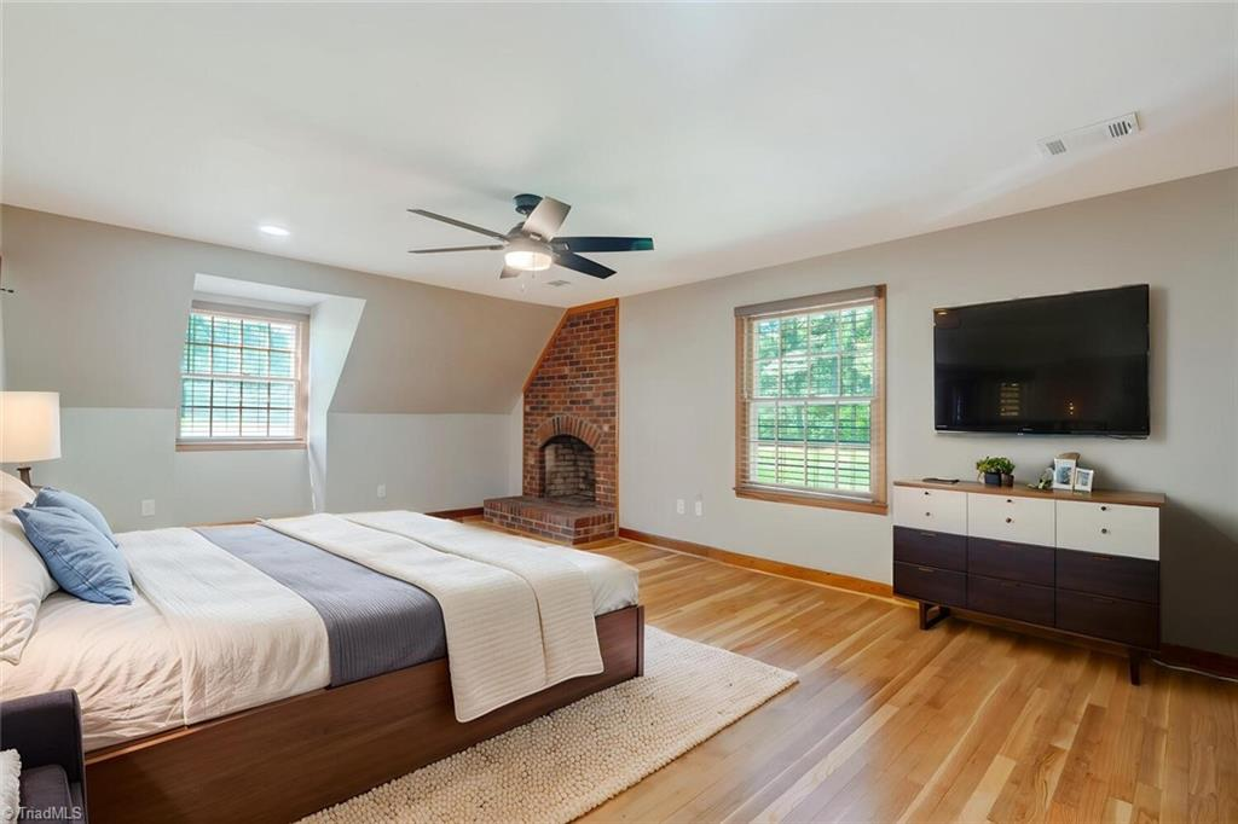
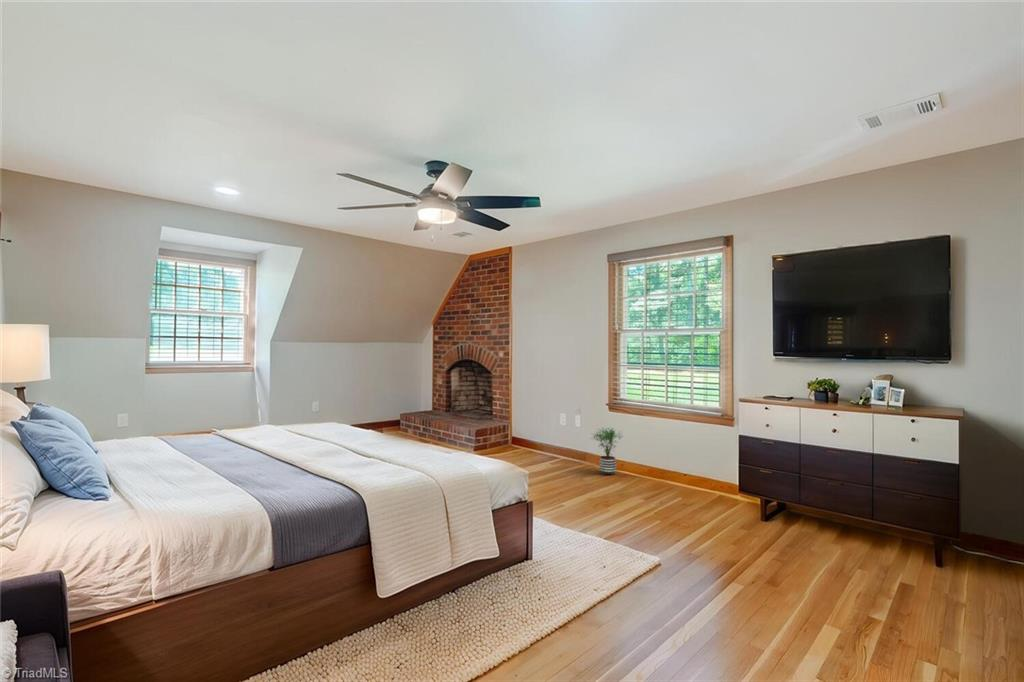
+ potted plant [591,426,625,476]
